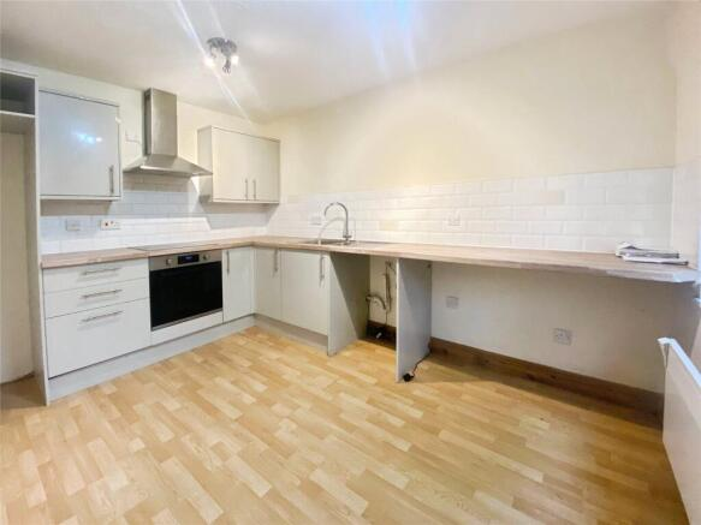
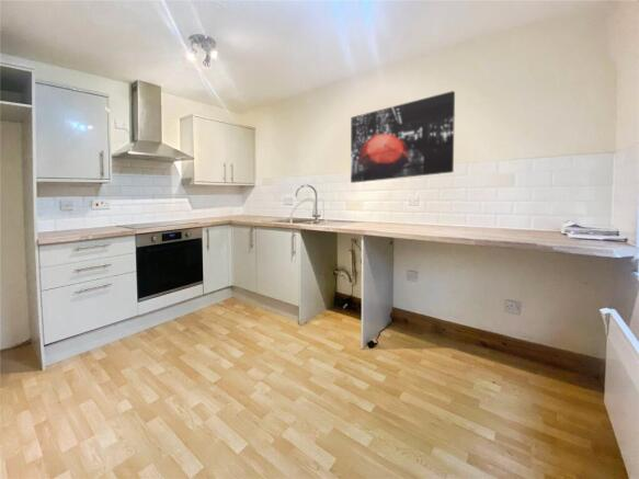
+ wall art [350,90,456,184]
